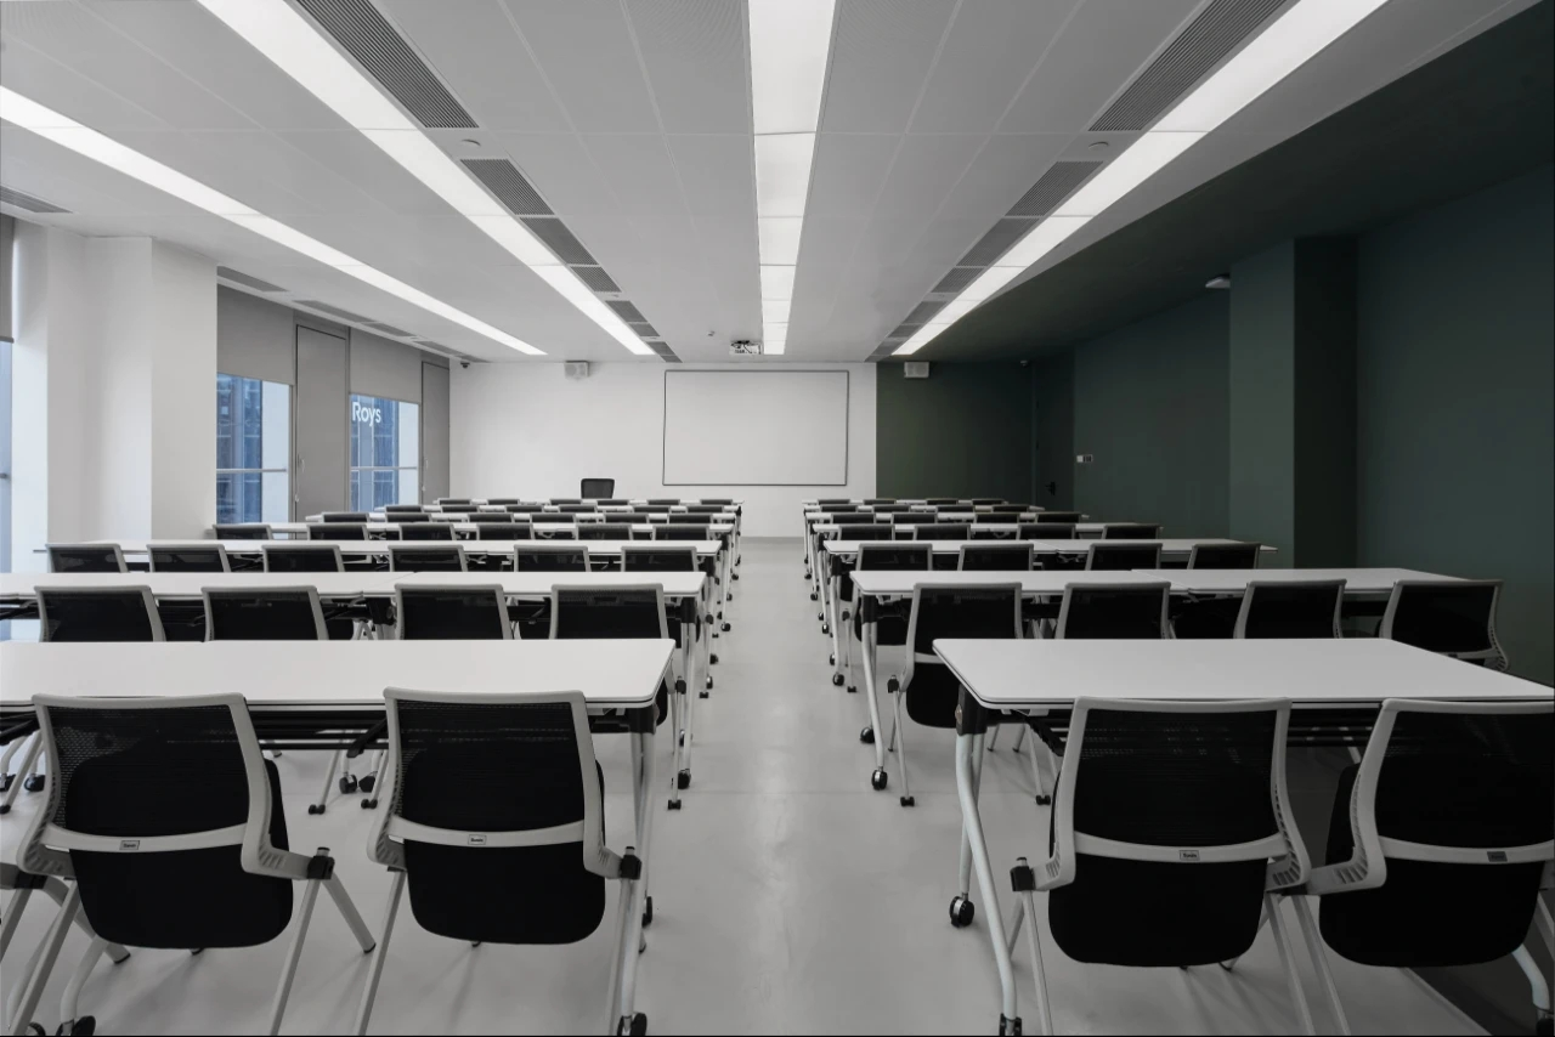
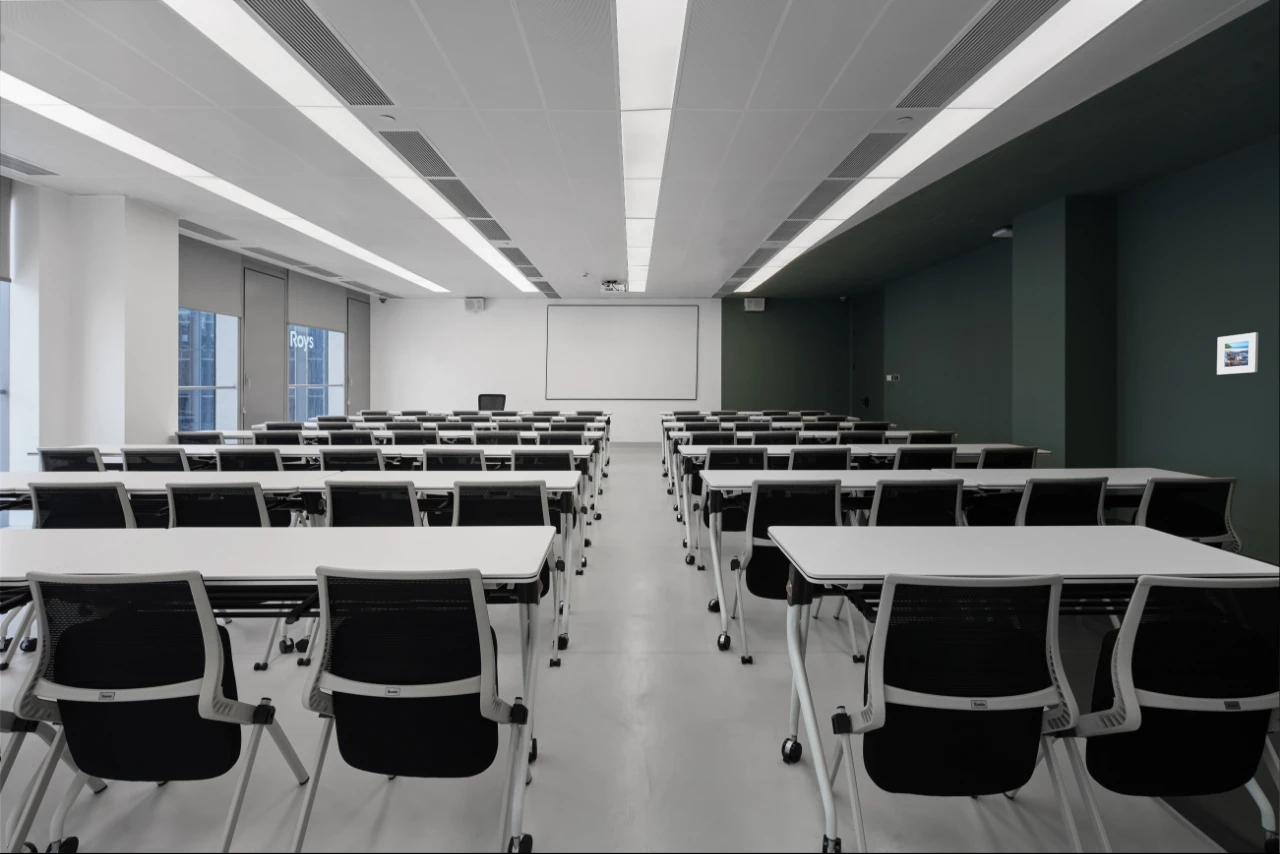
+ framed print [1216,331,1259,376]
